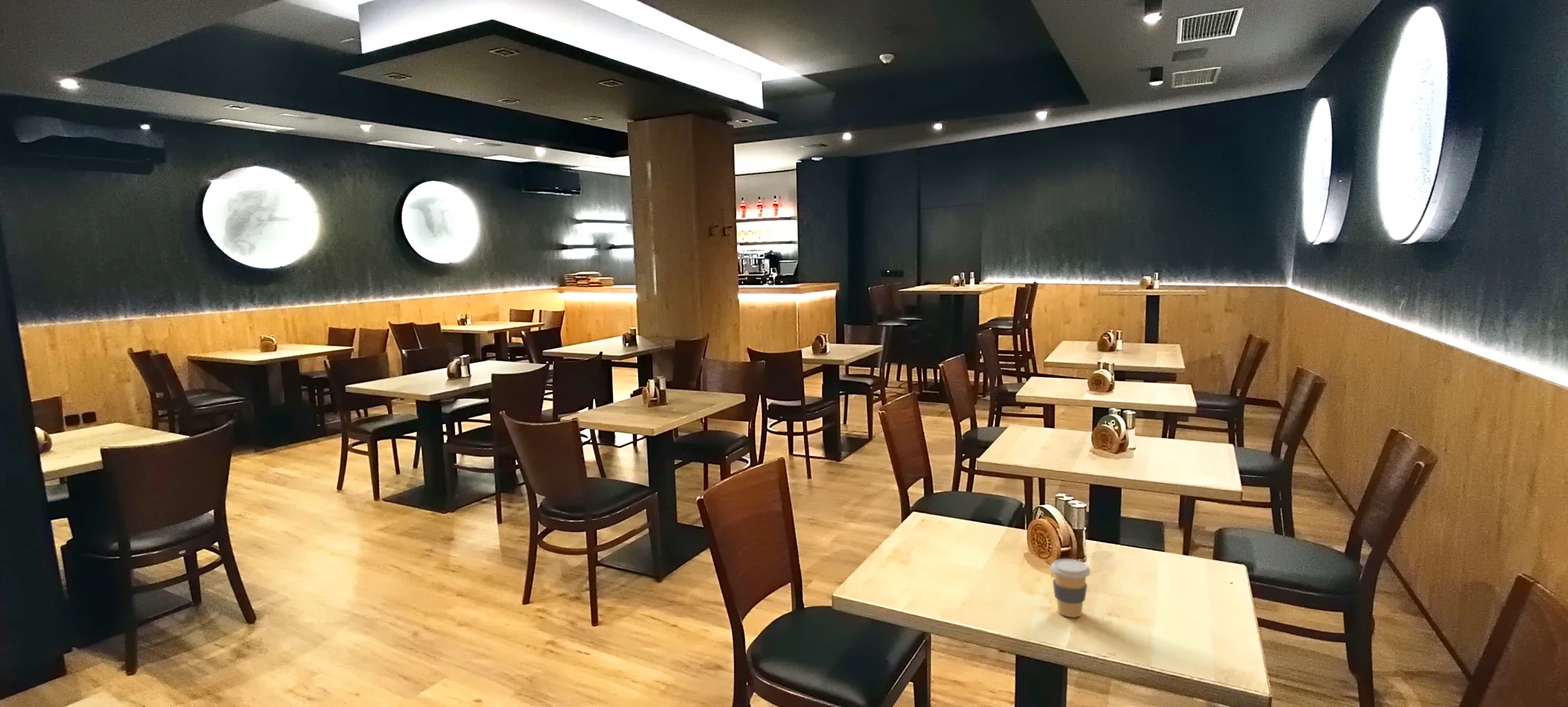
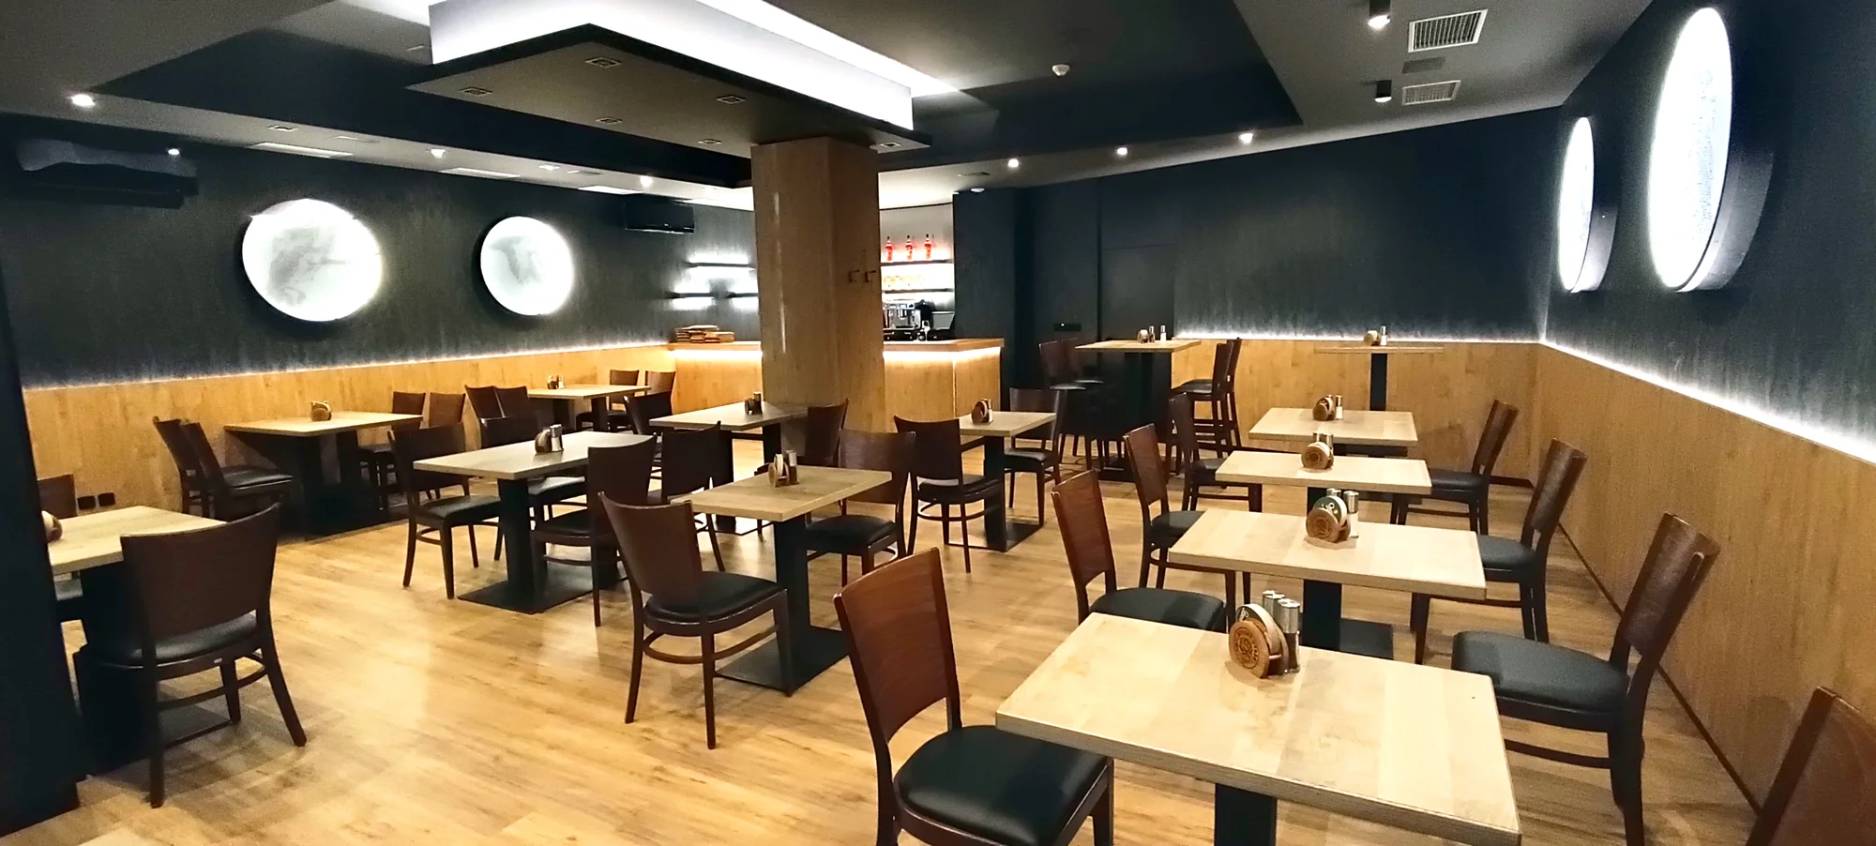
- coffee cup [1050,558,1091,618]
